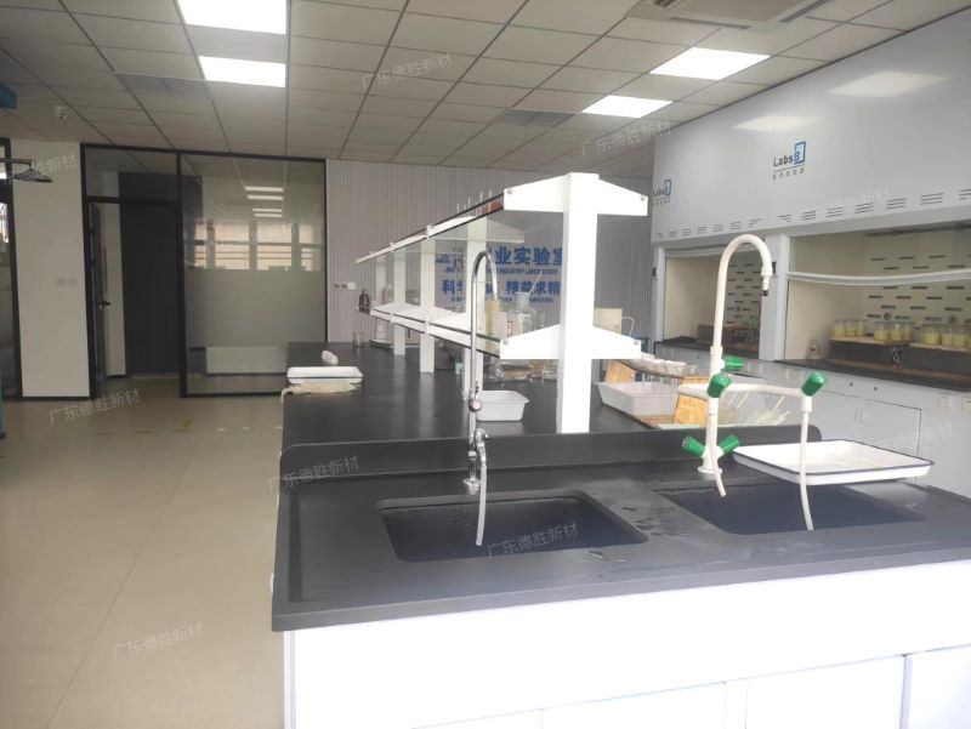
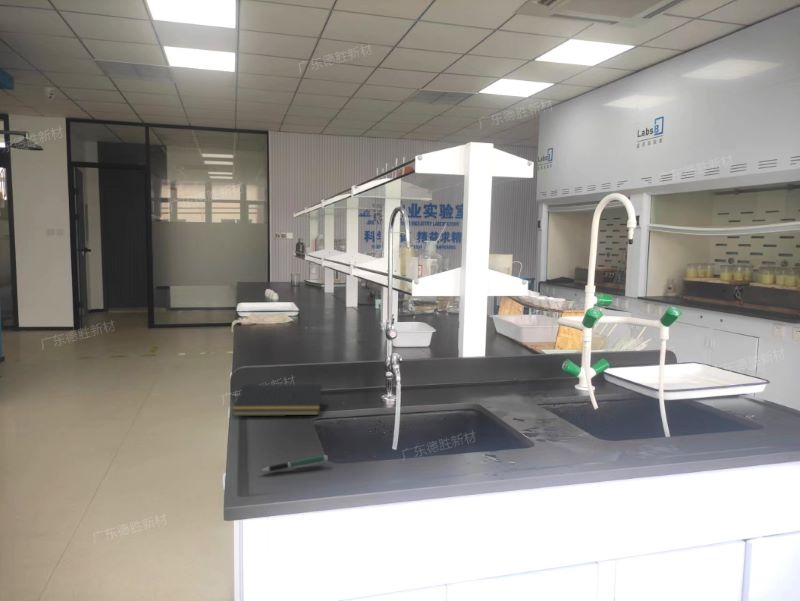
+ notepad [231,383,323,417]
+ pen [261,454,331,472]
